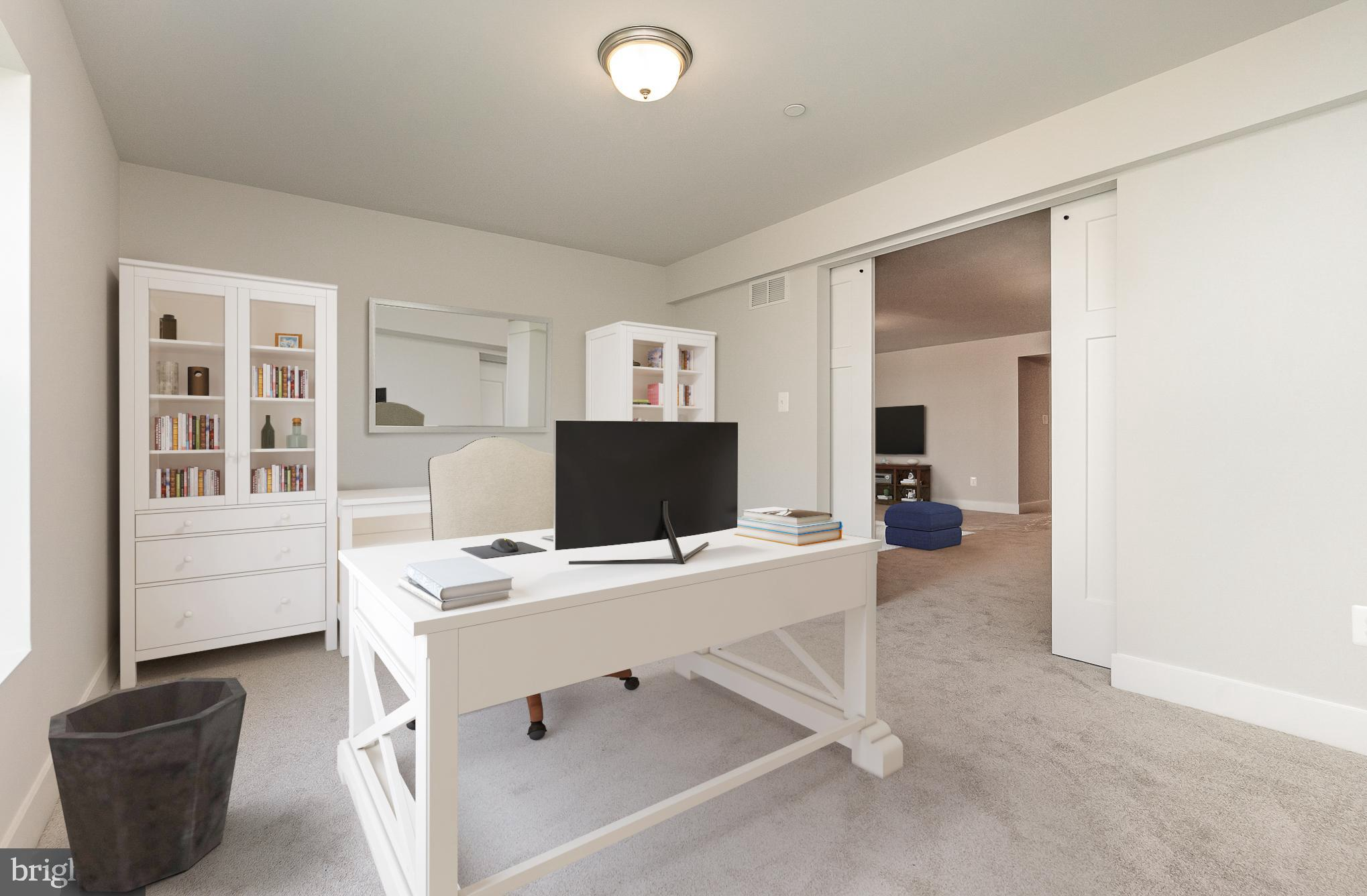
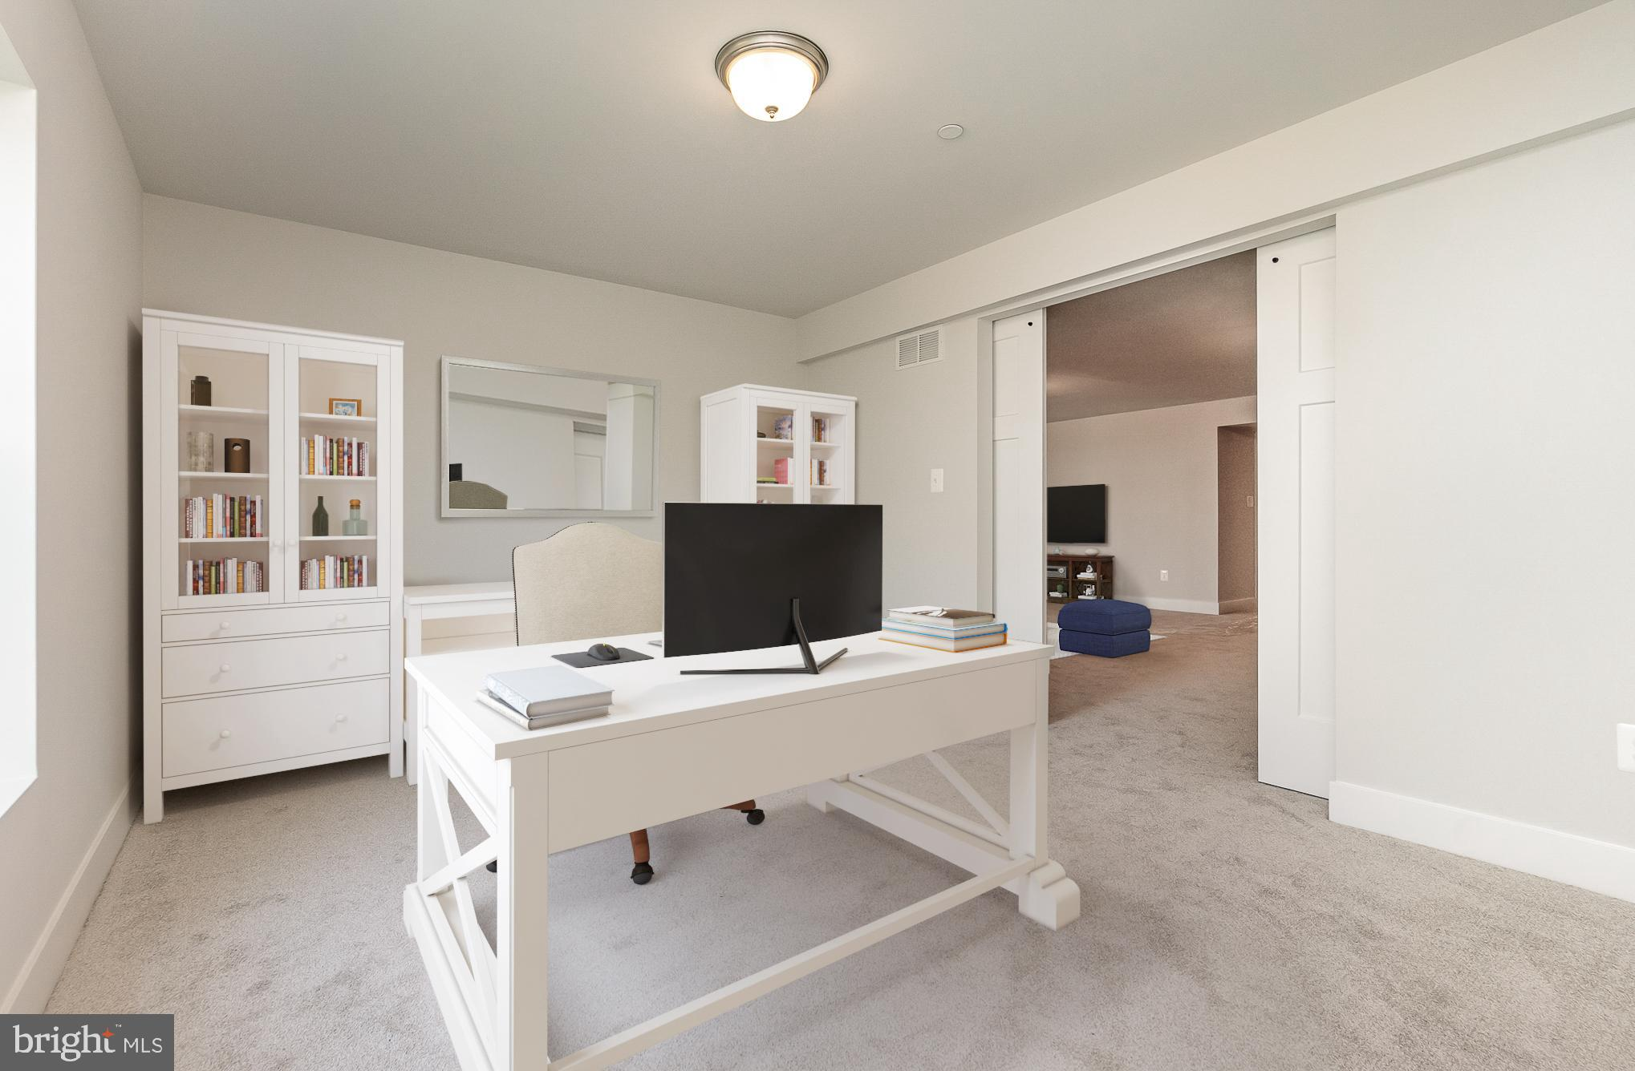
- waste bin [48,677,248,893]
